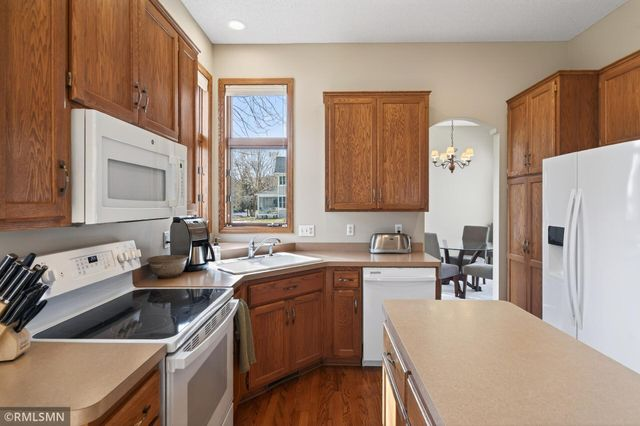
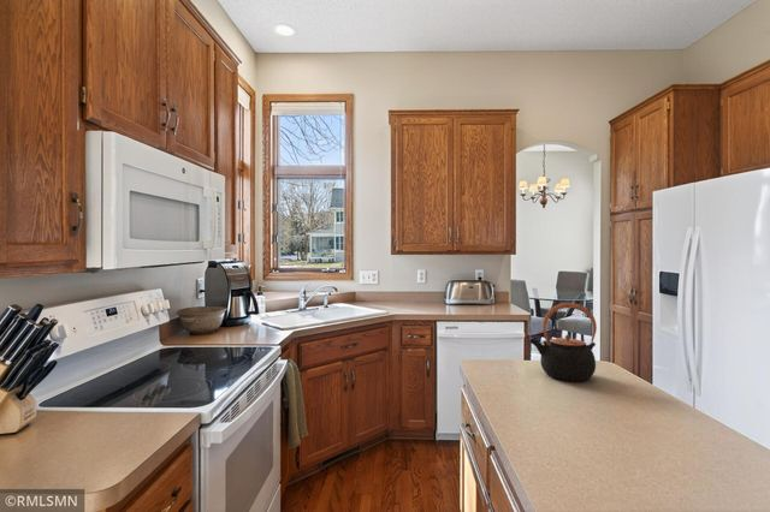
+ teapot [528,302,598,382]
